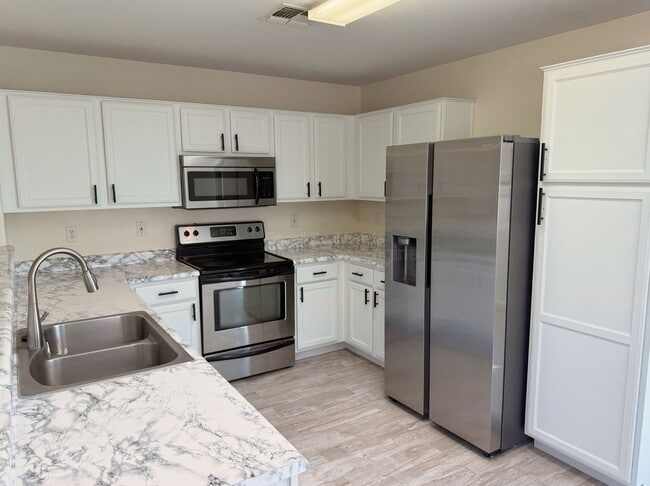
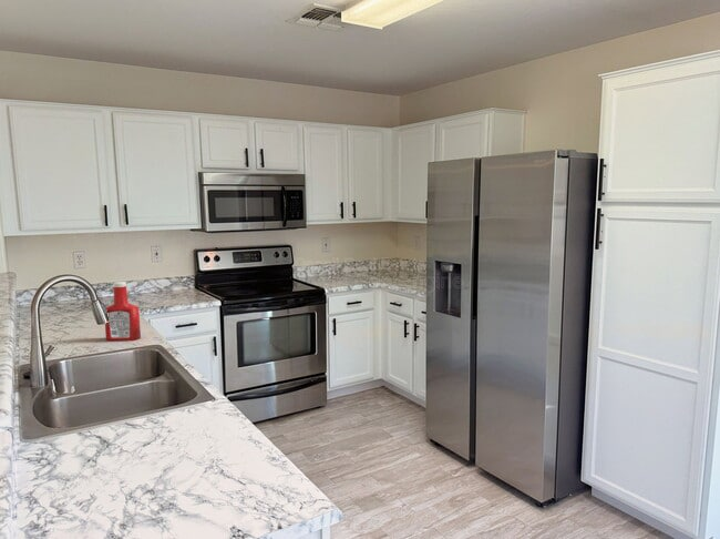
+ soap bottle [104,281,142,342]
